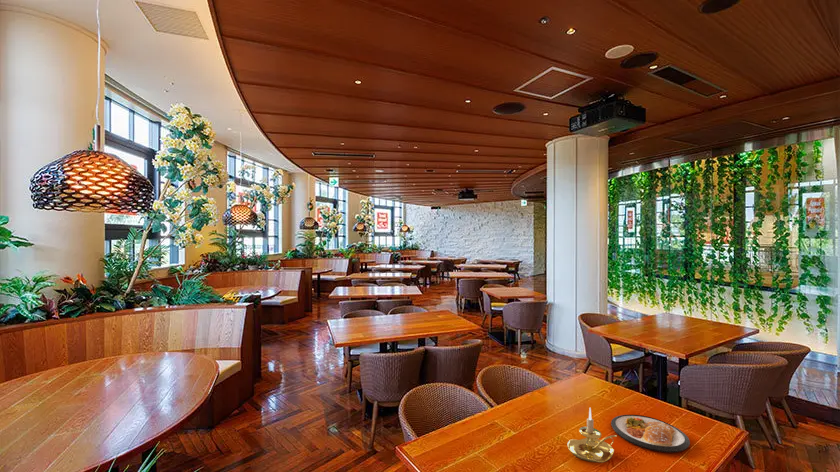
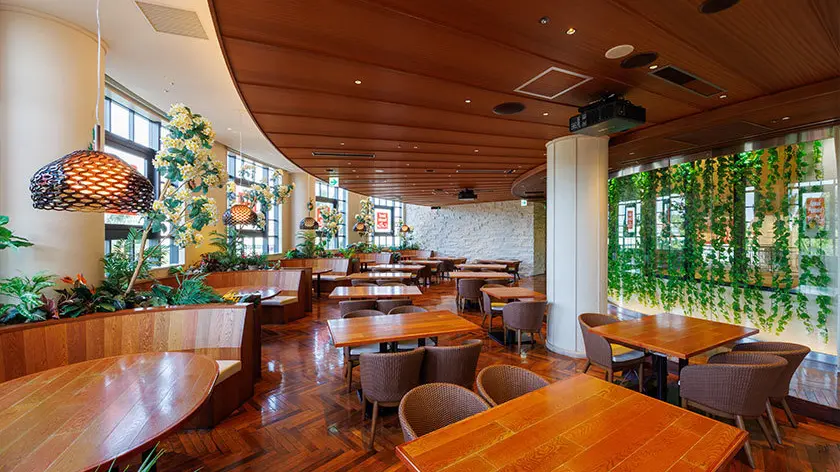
- dish [610,414,691,453]
- candle holder [566,407,617,464]
